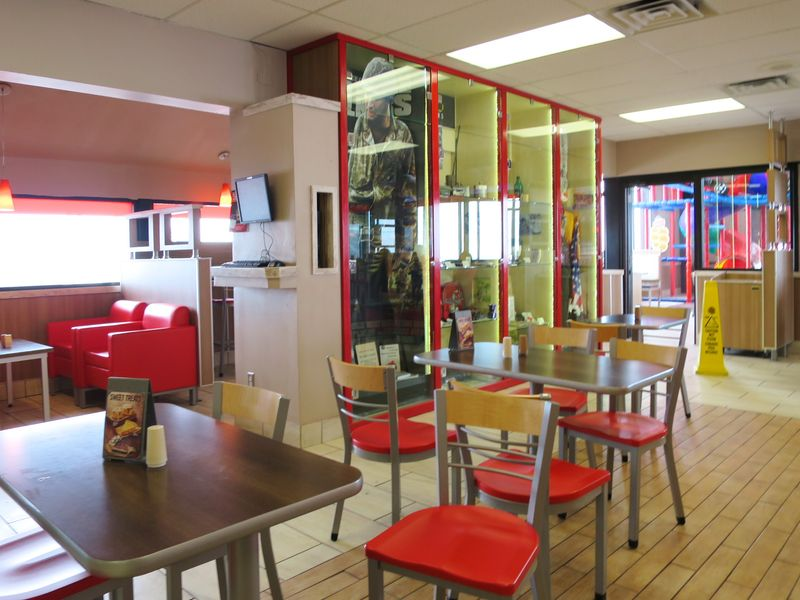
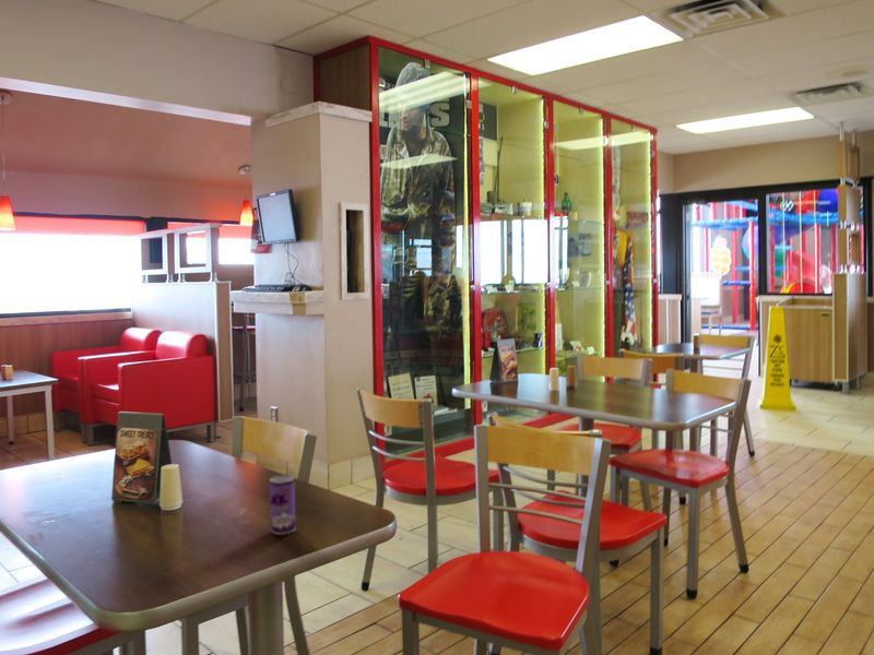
+ beverage can [269,475,297,536]
